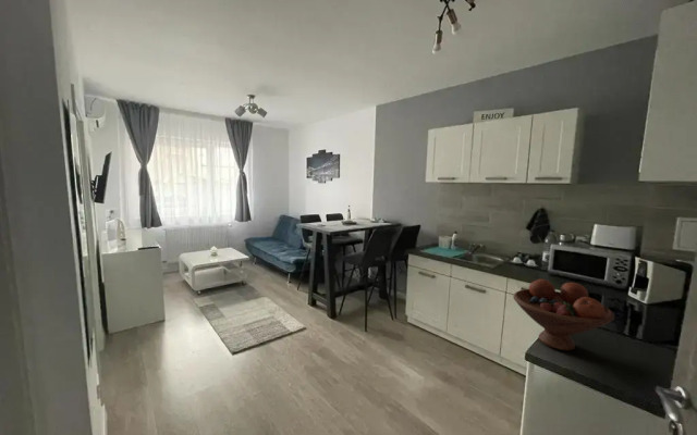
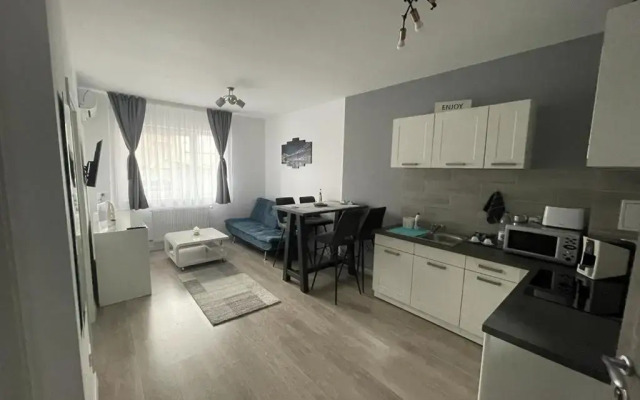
- fruit bowl [512,278,615,351]
